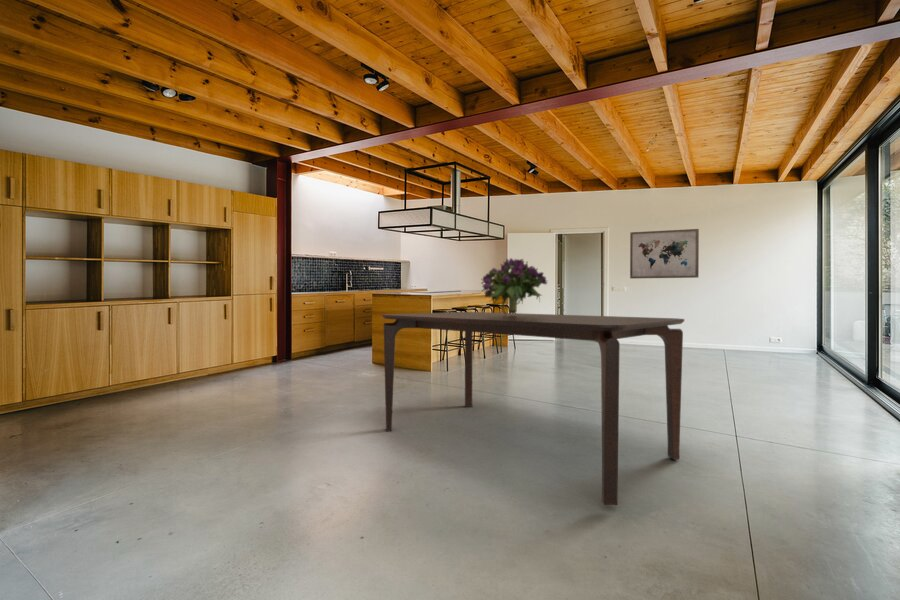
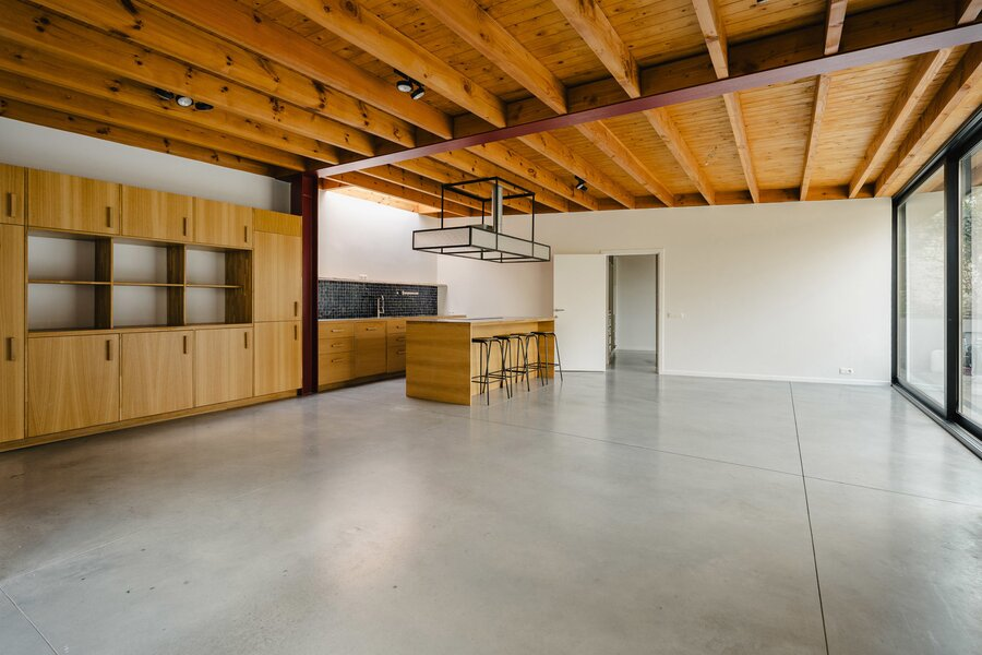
- bouquet [480,257,549,315]
- wall art [629,228,700,280]
- dining table [381,311,685,506]
